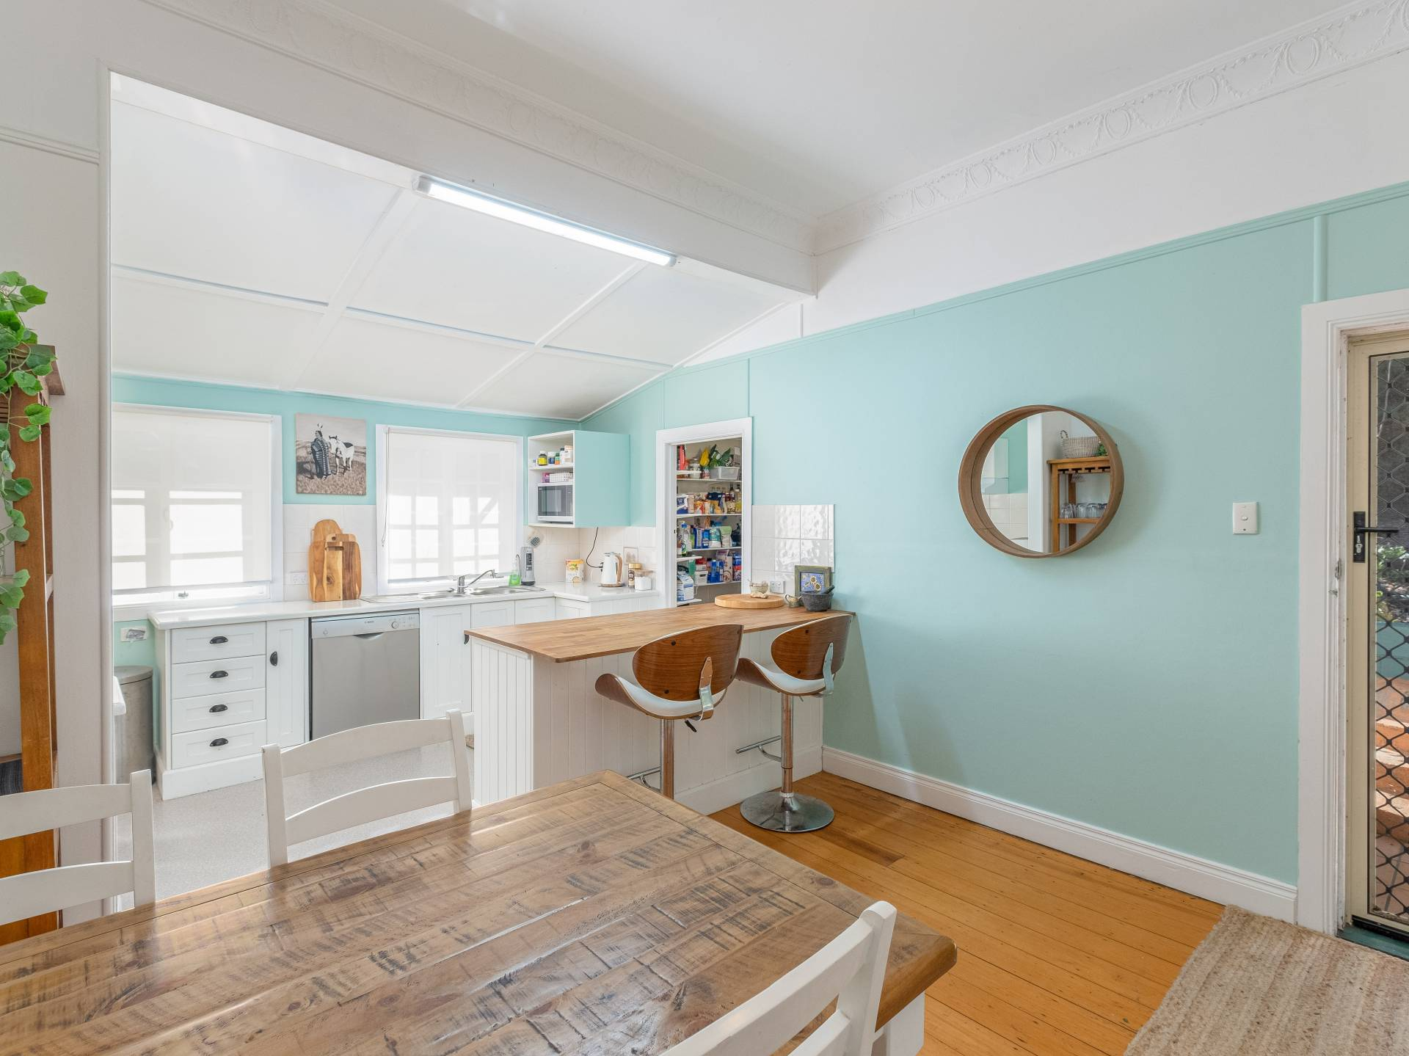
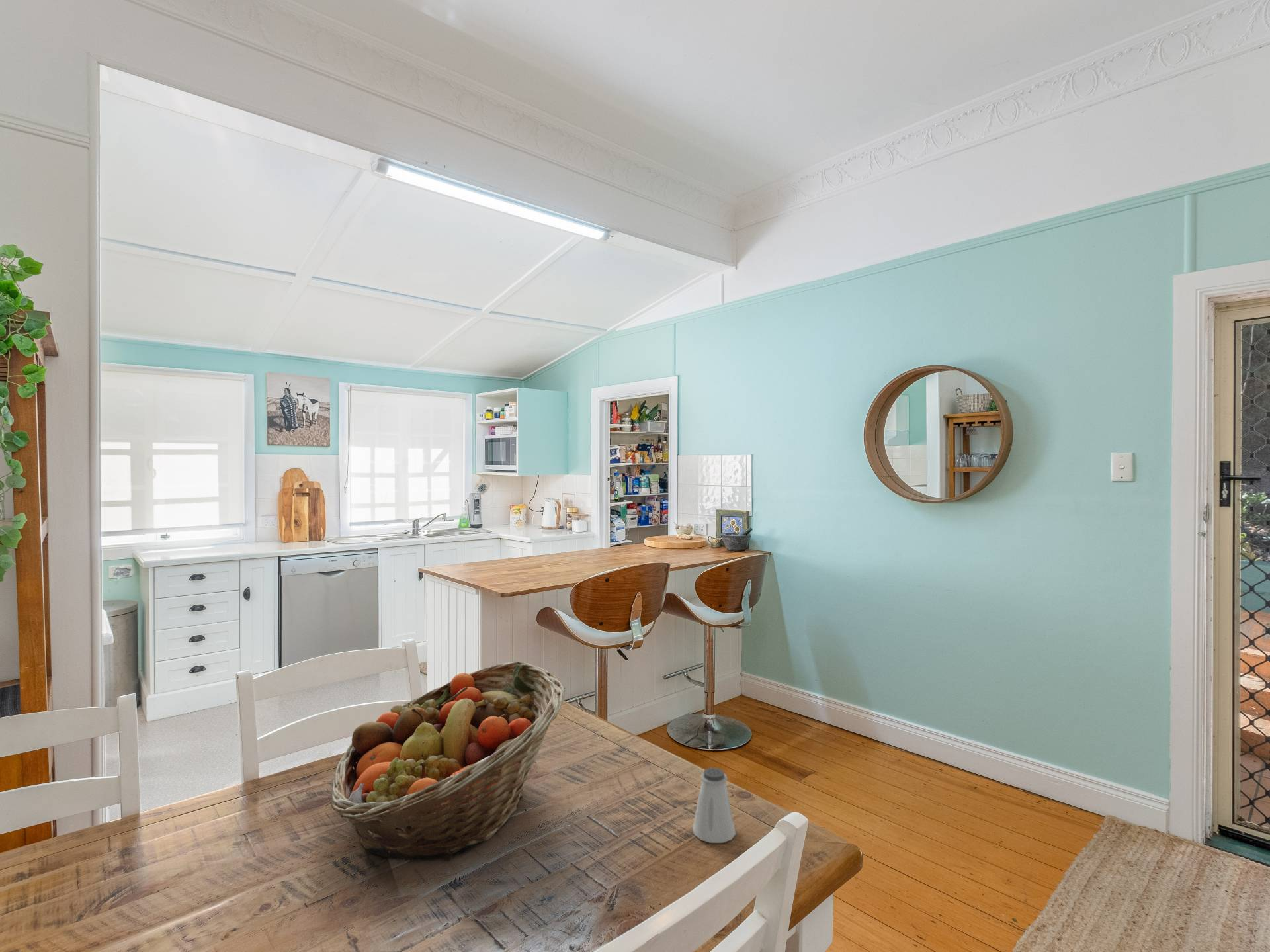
+ fruit basket [330,660,566,861]
+ saltshaker [692,767,736,844]
